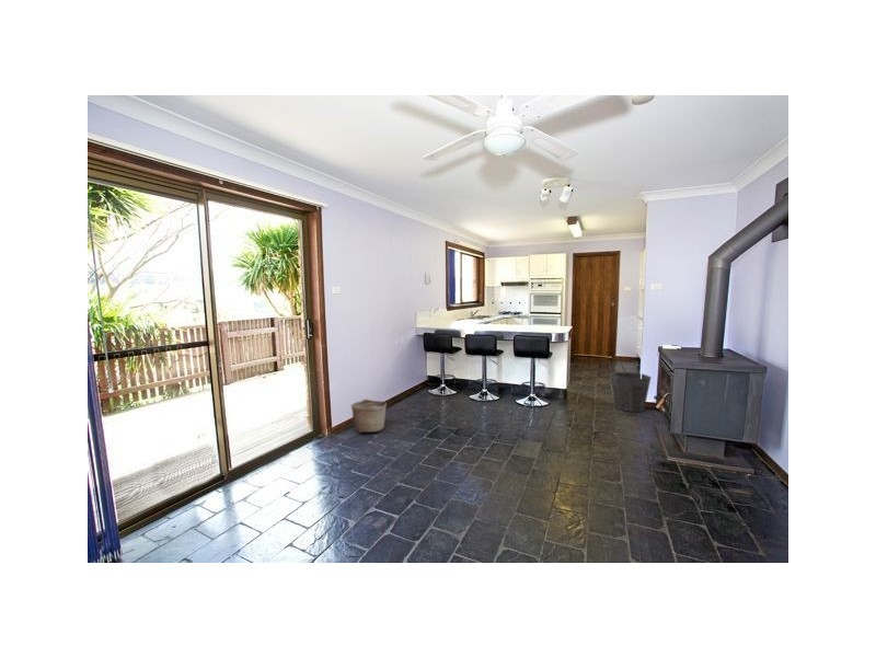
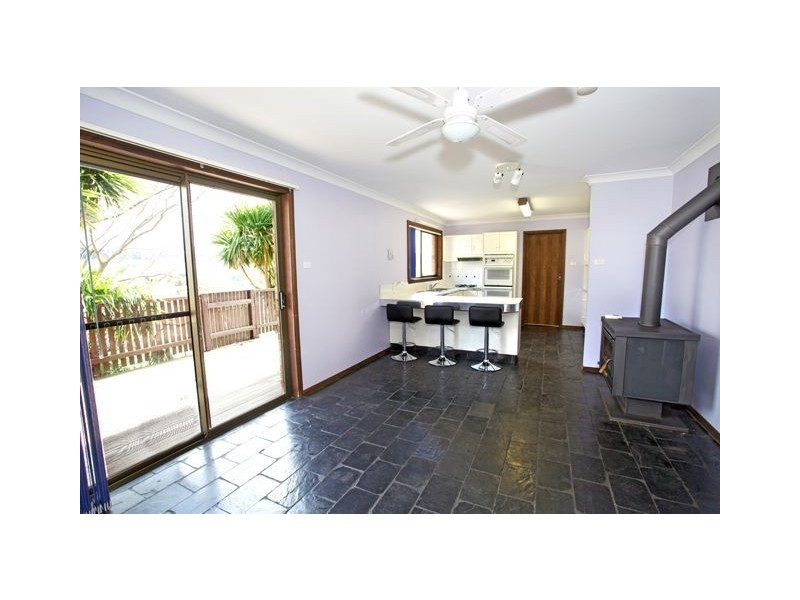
- waste bin [610,371,653,413]
- basket [350,399,388,434]
